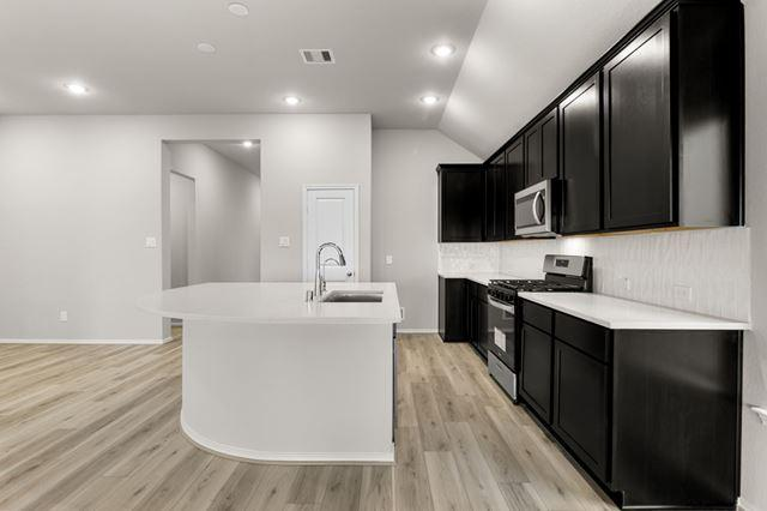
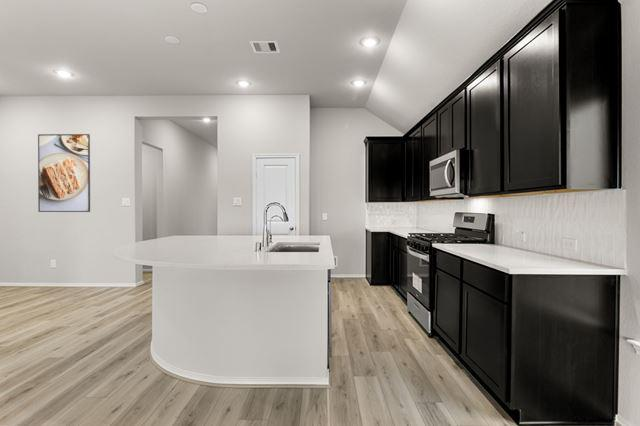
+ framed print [37,133,91,213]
